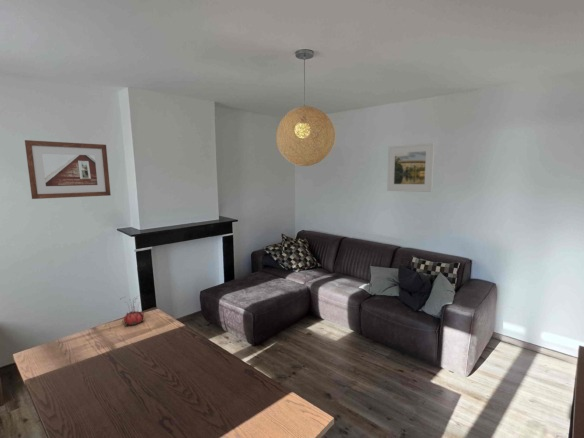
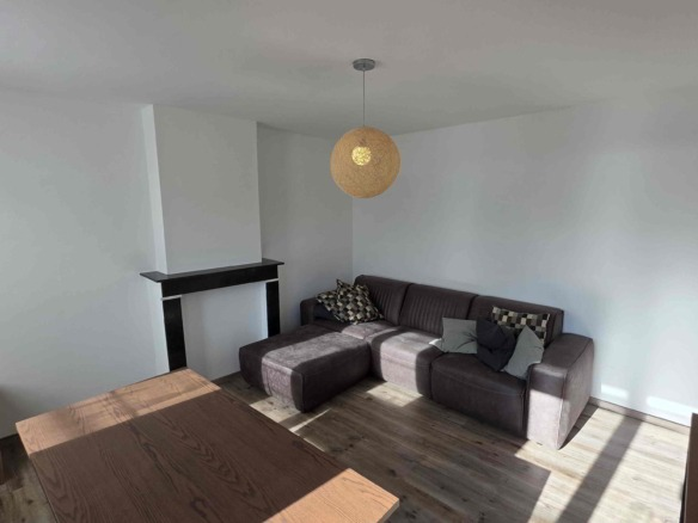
- picture frame [24,139,112,200]
- flower [120,294,146,327]
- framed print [386,142,436,193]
